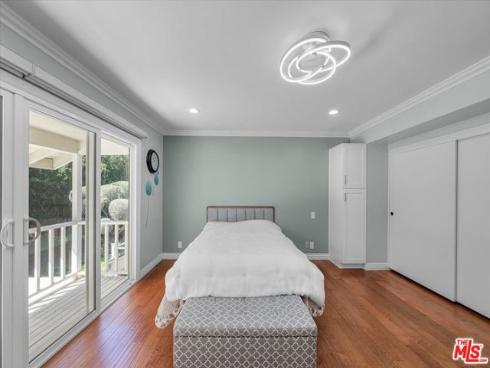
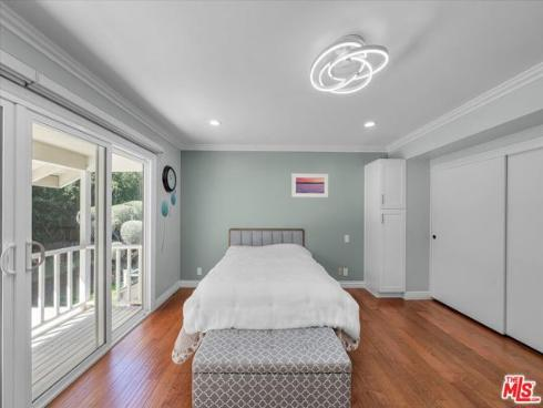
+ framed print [290,172,329,198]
